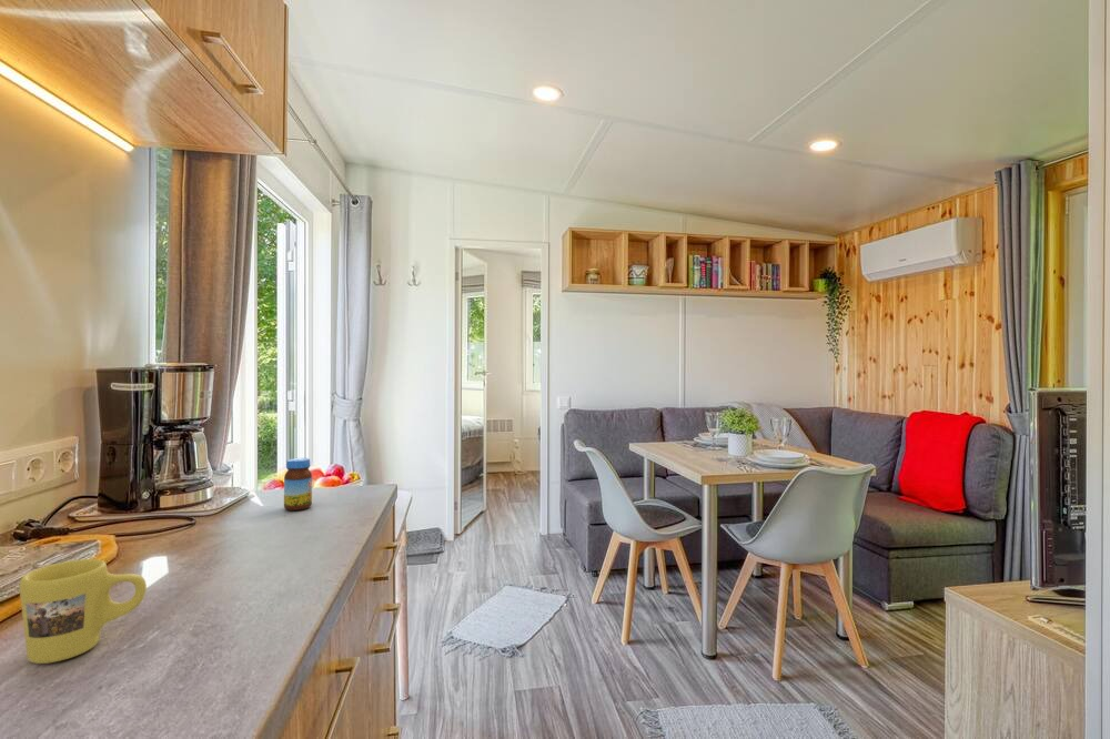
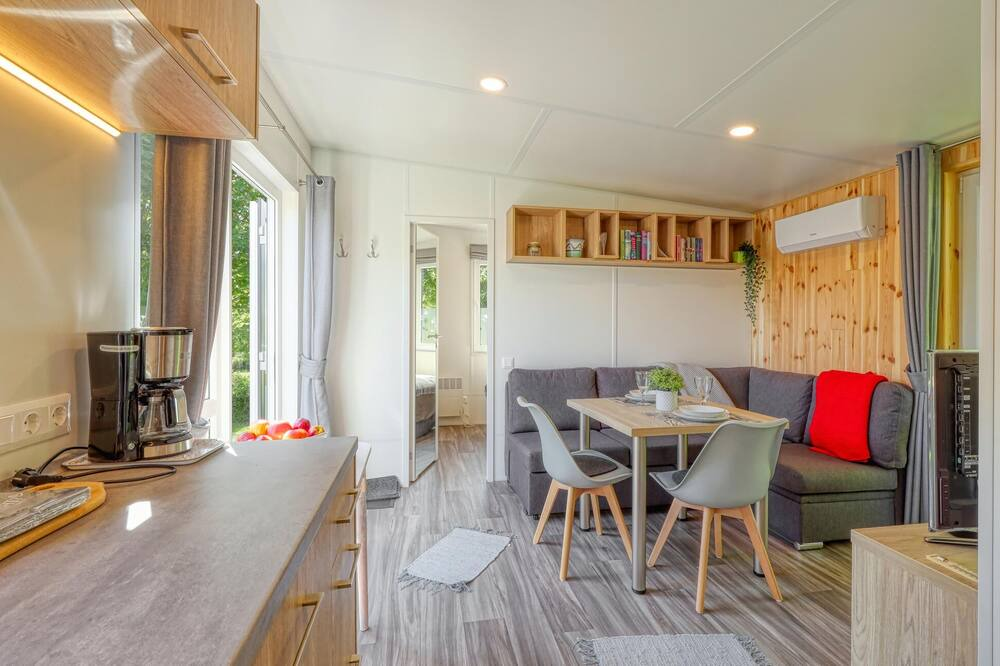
- jar [283,457,313,512]
- mug [19,558,148,665]
